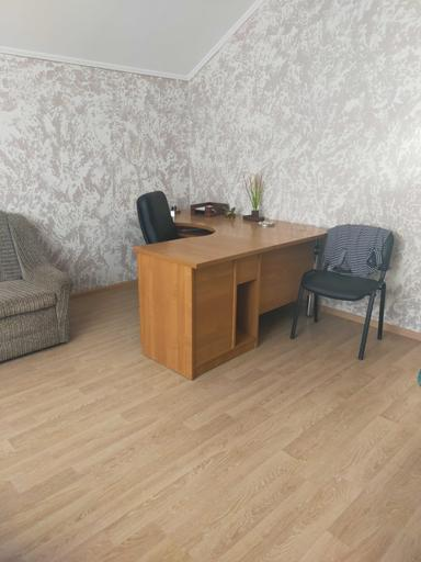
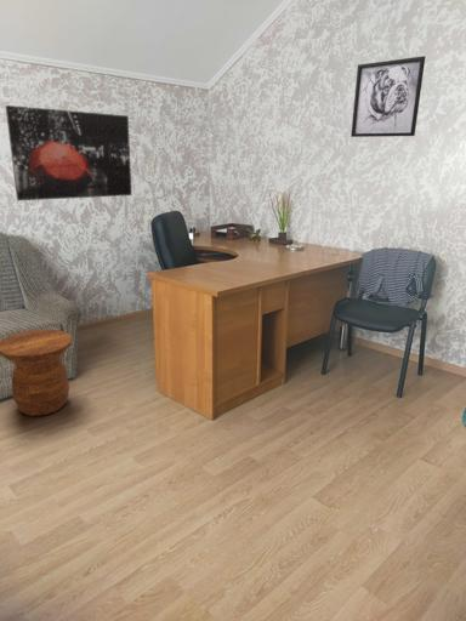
+ wall art [5,104,133,201]
+ side table [0,329,73,417]
+ wall art [350,55,426,138]
